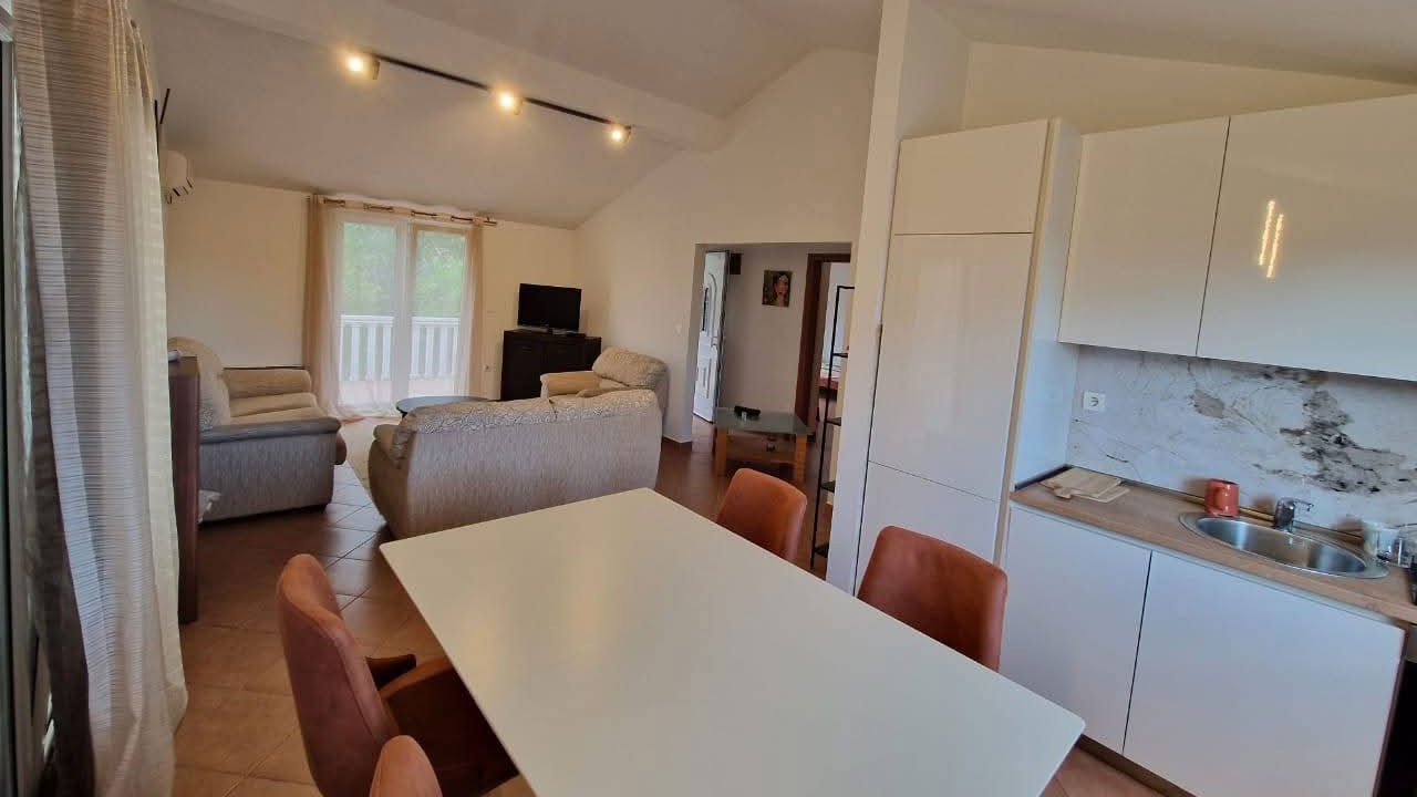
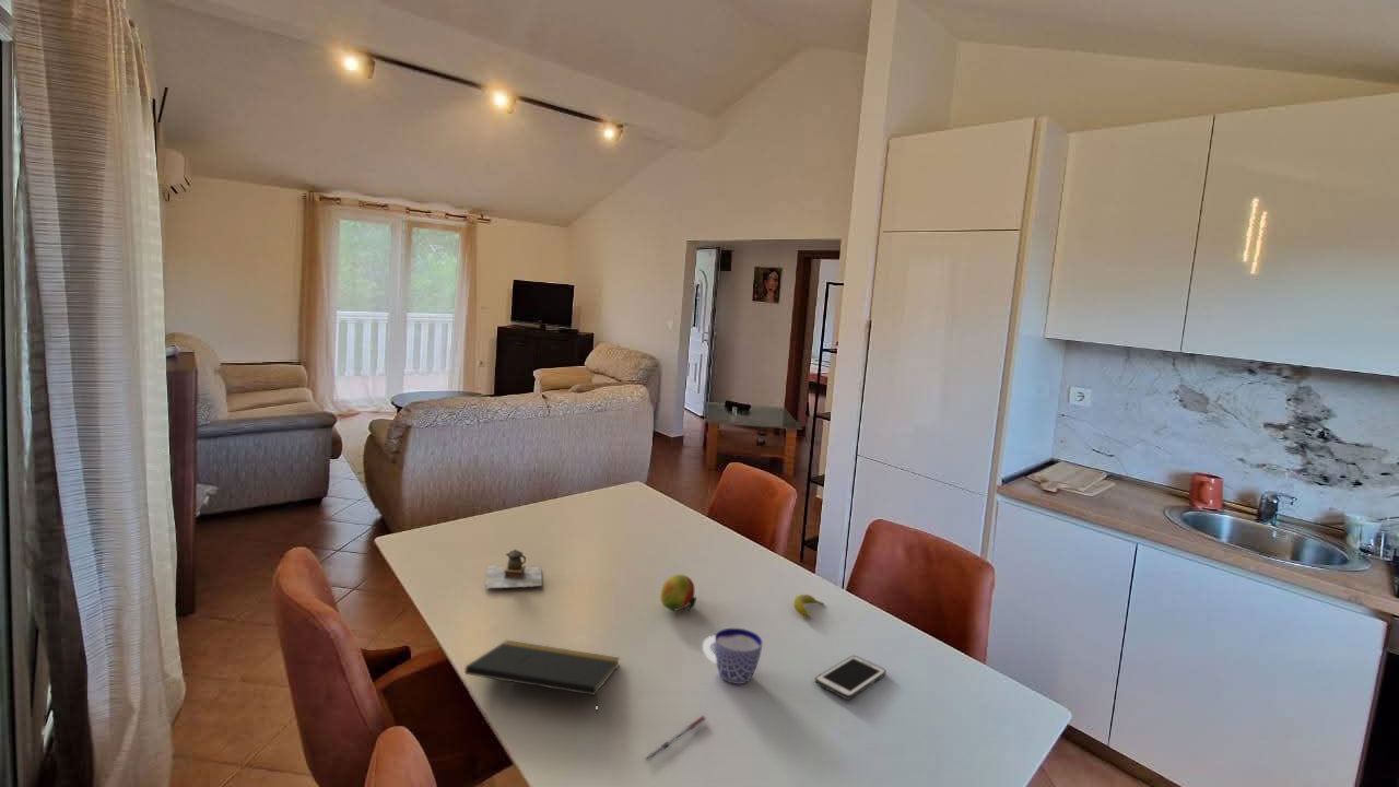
+ cell phone [814,655,887,701]
+ pen [644,715,706,763]
+ notepad [463,639,621,715]
+ teapot [484,548,543,589]
+ banana [793,594,825,620]
+ cup [702,627,764,685]
+ fruit [659,574,697,612]
